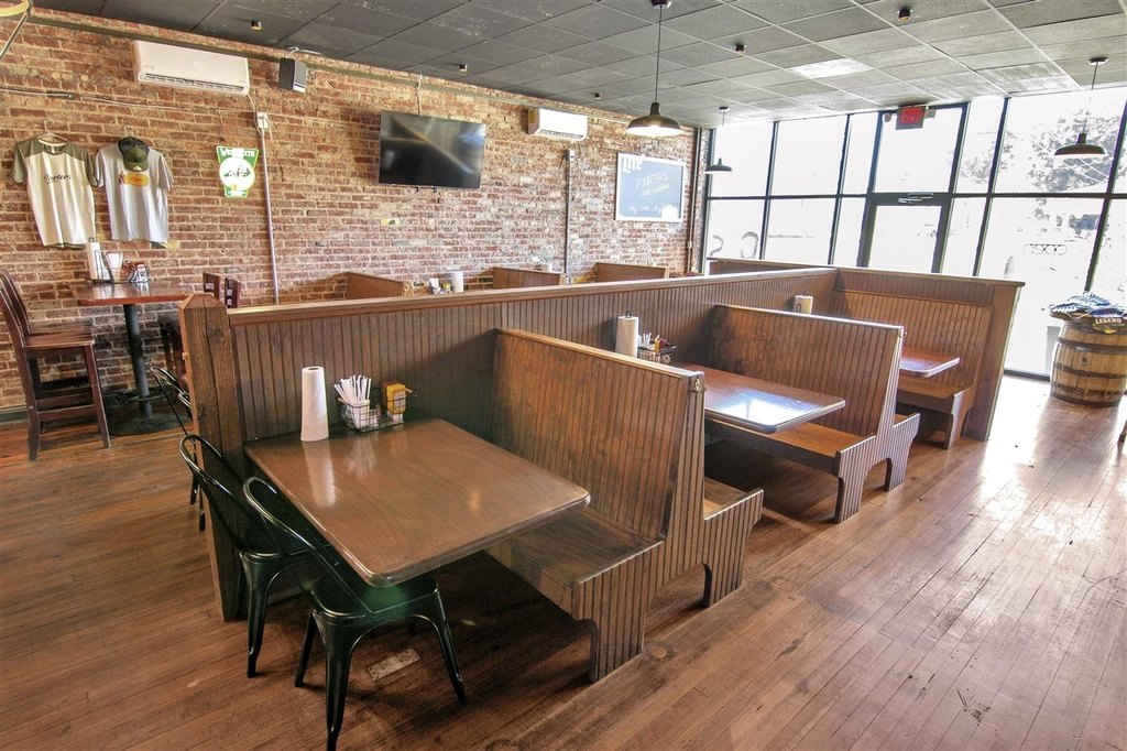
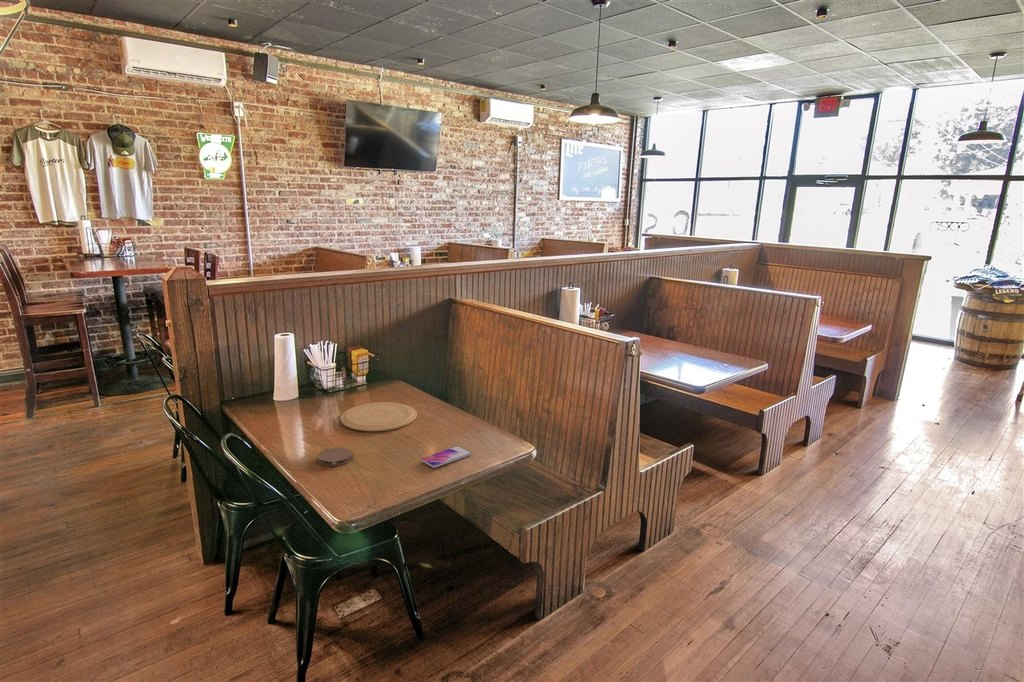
+ coaster [317,447,353,467]
+ smartphone [420,445,473,469]
+ plate [340,401,418,432]
